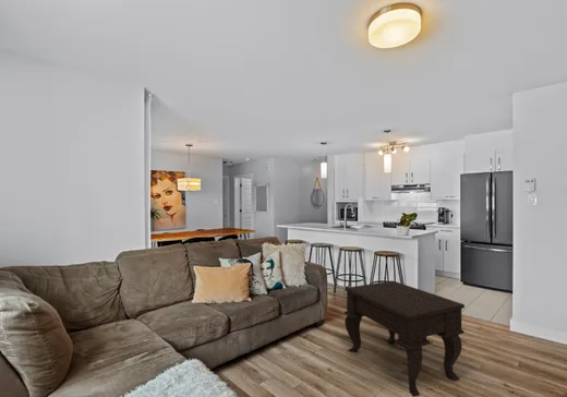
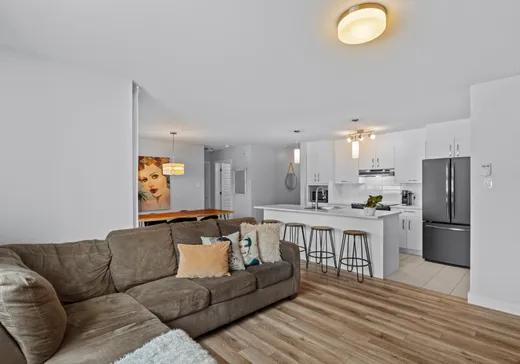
- side table [343,279,466,397]
